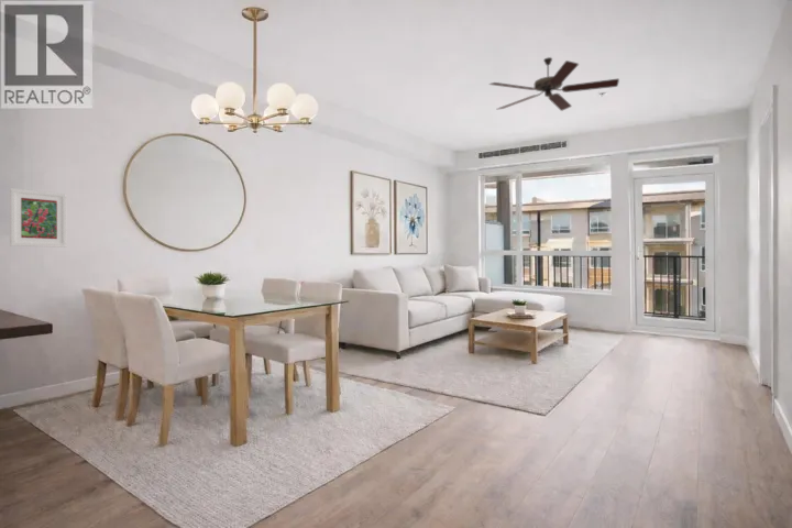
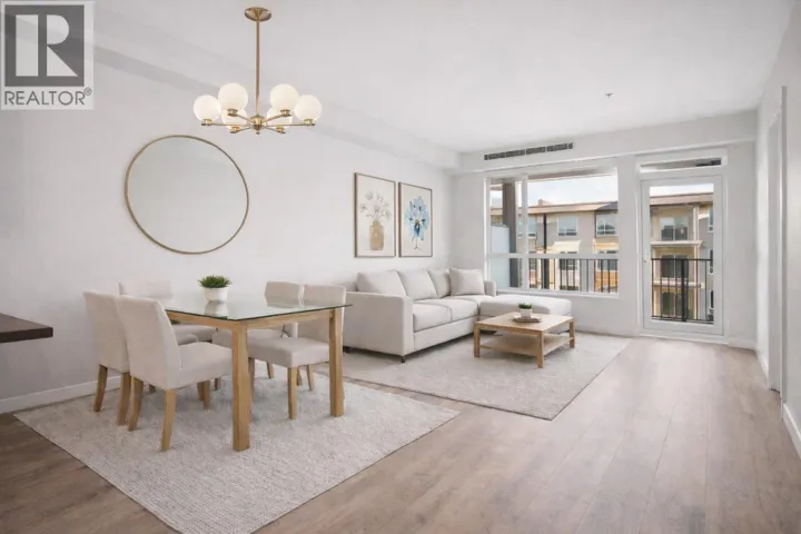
- ceiling fan [488,56,620,112]
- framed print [9,187,68,249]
